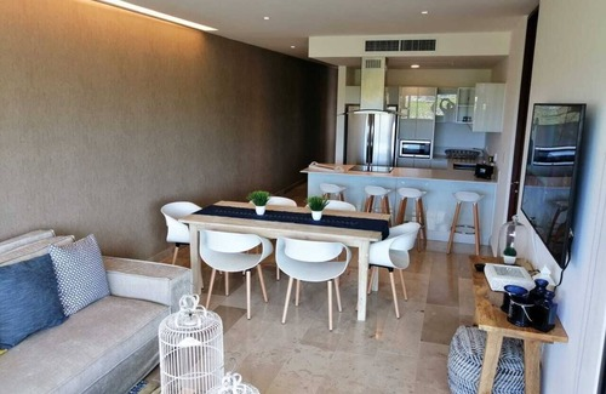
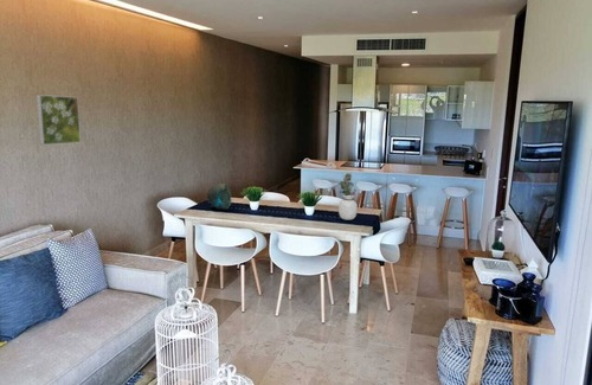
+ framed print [36,94,82,146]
+ decorative bowl [206,182,232,211]
+ bouquet [337,169,360,222]
